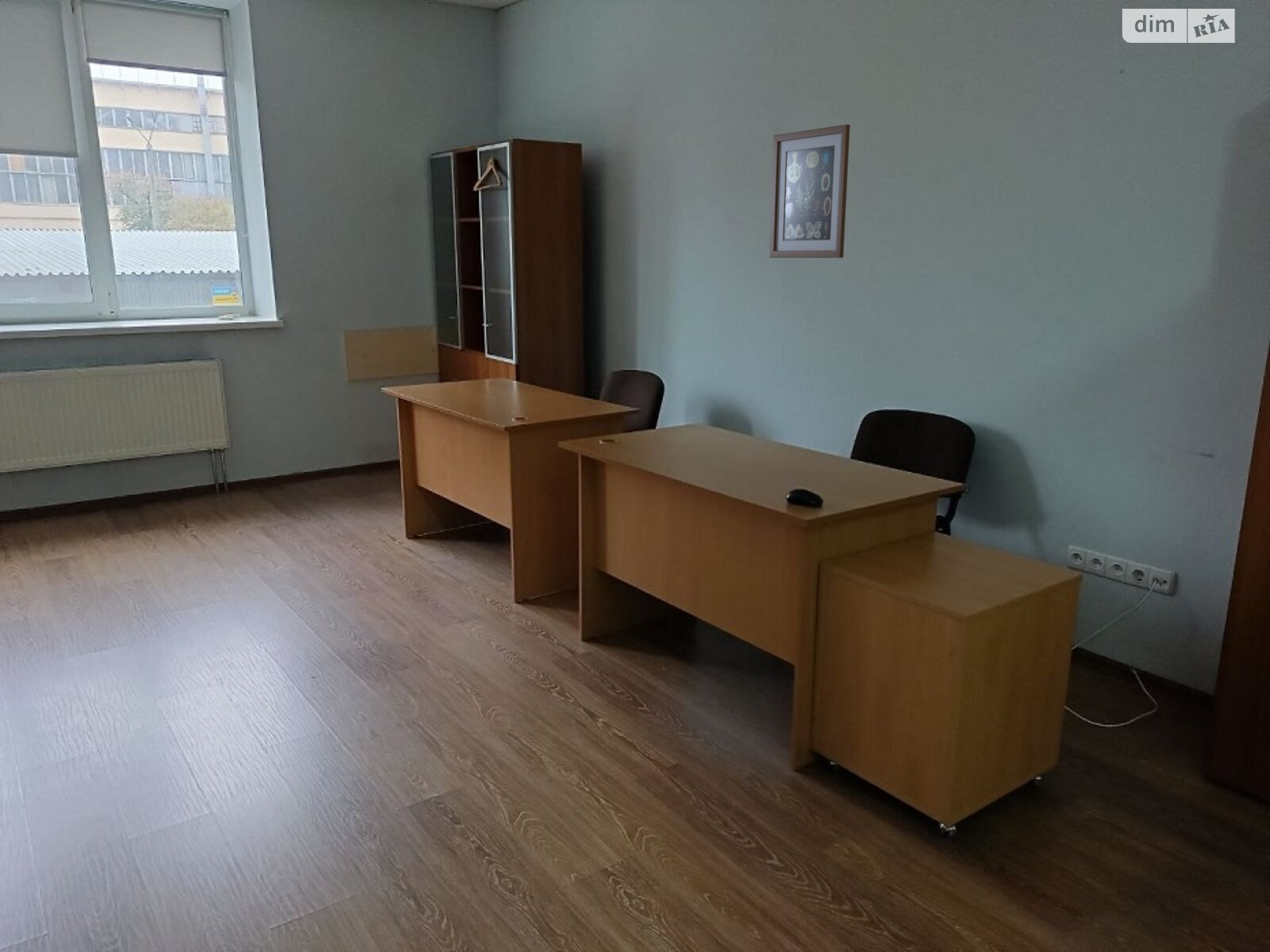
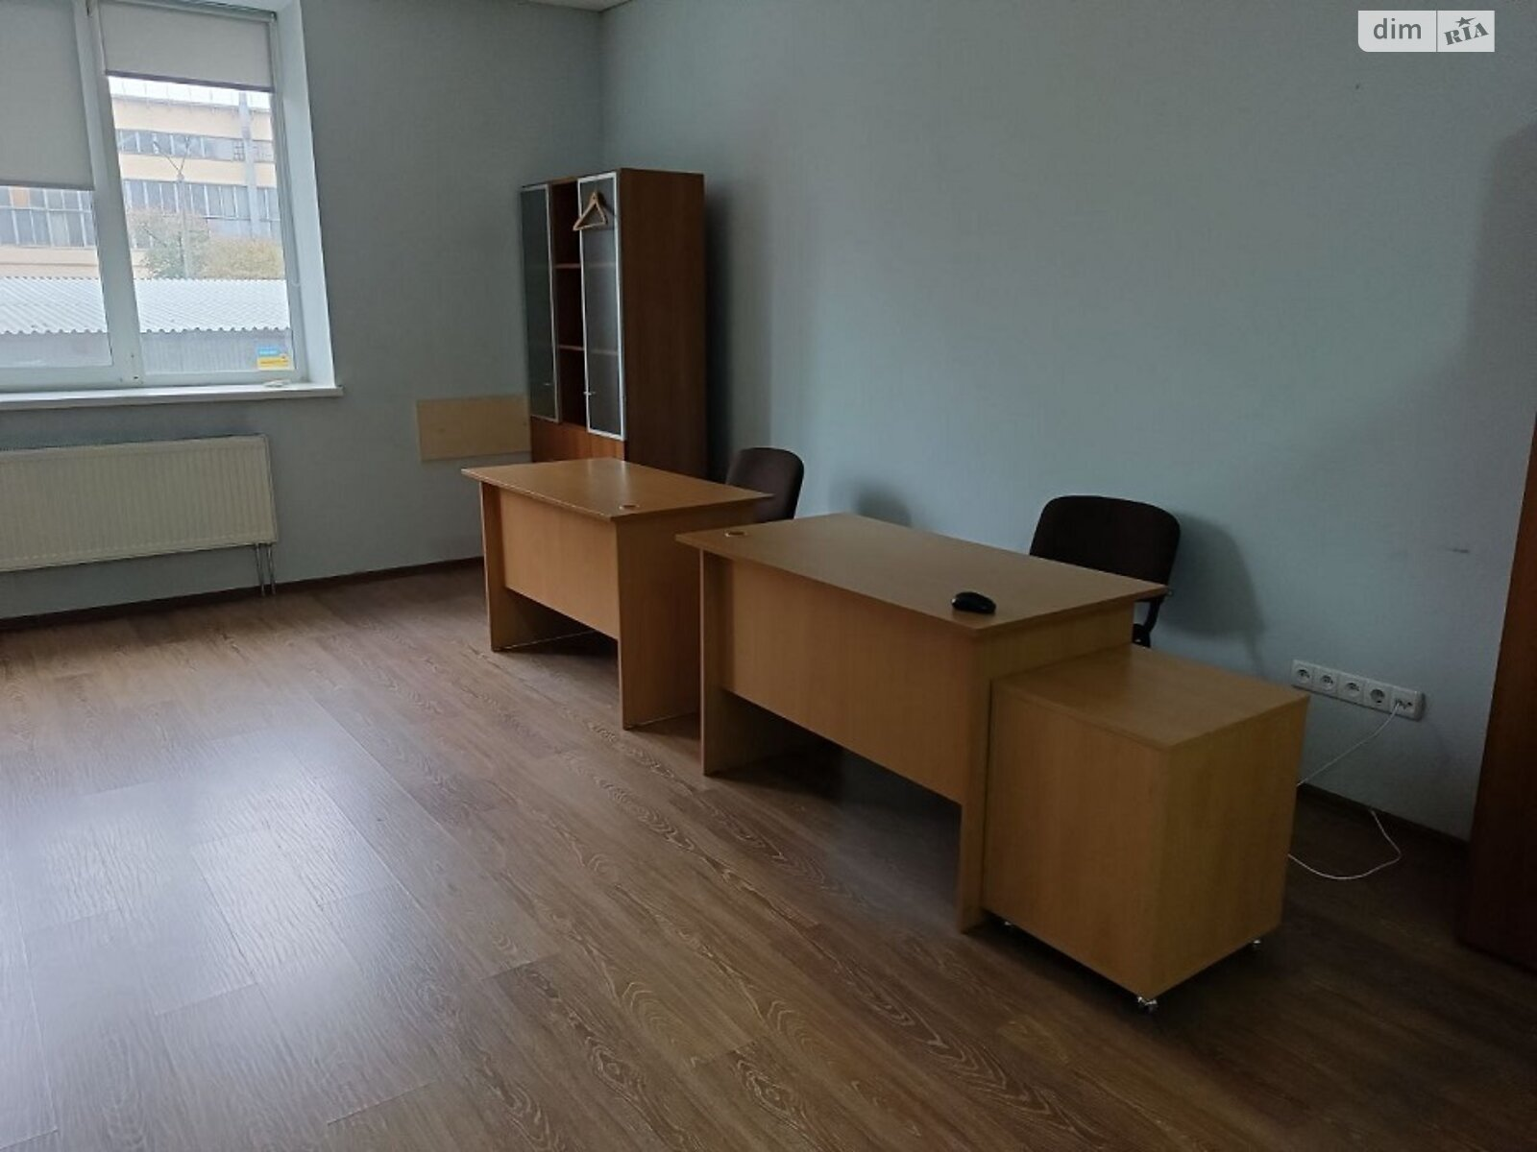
- wall art [769,124,851,259]
